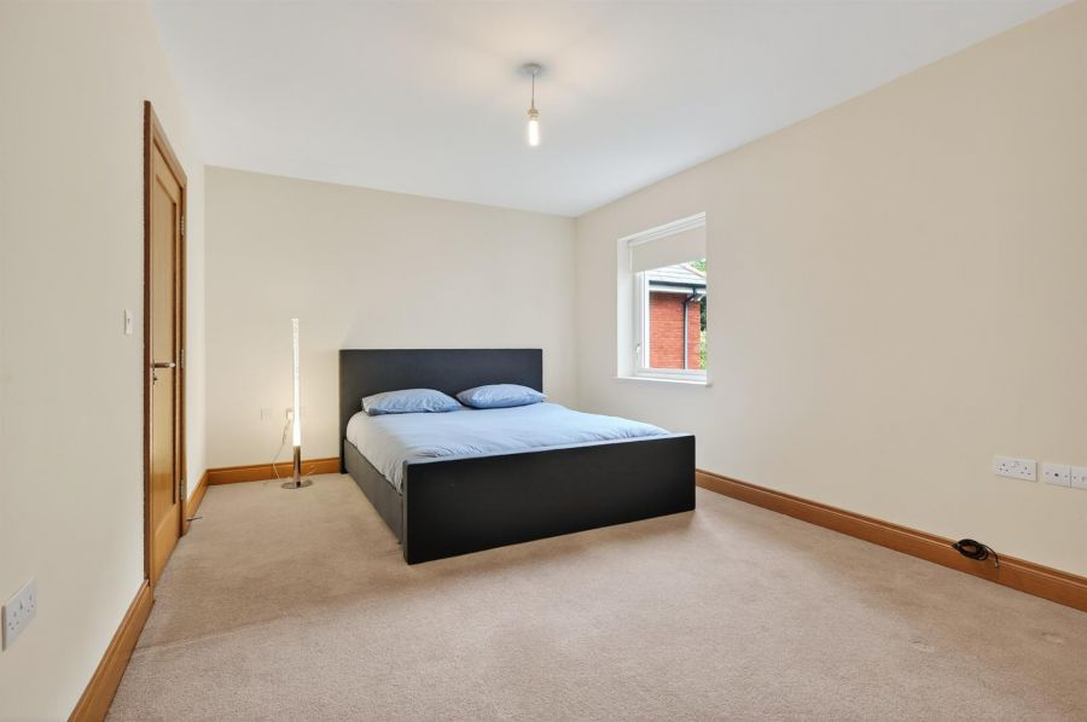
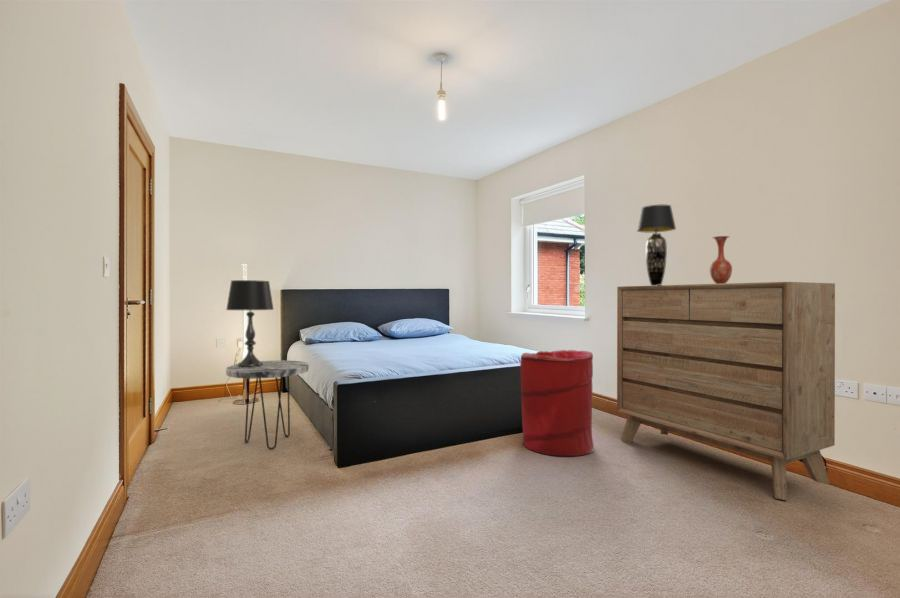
+ dresser [616,281,836,501]
+ table lamp [225,279,275,368]
+ laundry hamper [519,349,595,457]
+ vase [709,235,733,284]
+ side table [225,359,310,450]
+ table lamp [636,204,677,286]
